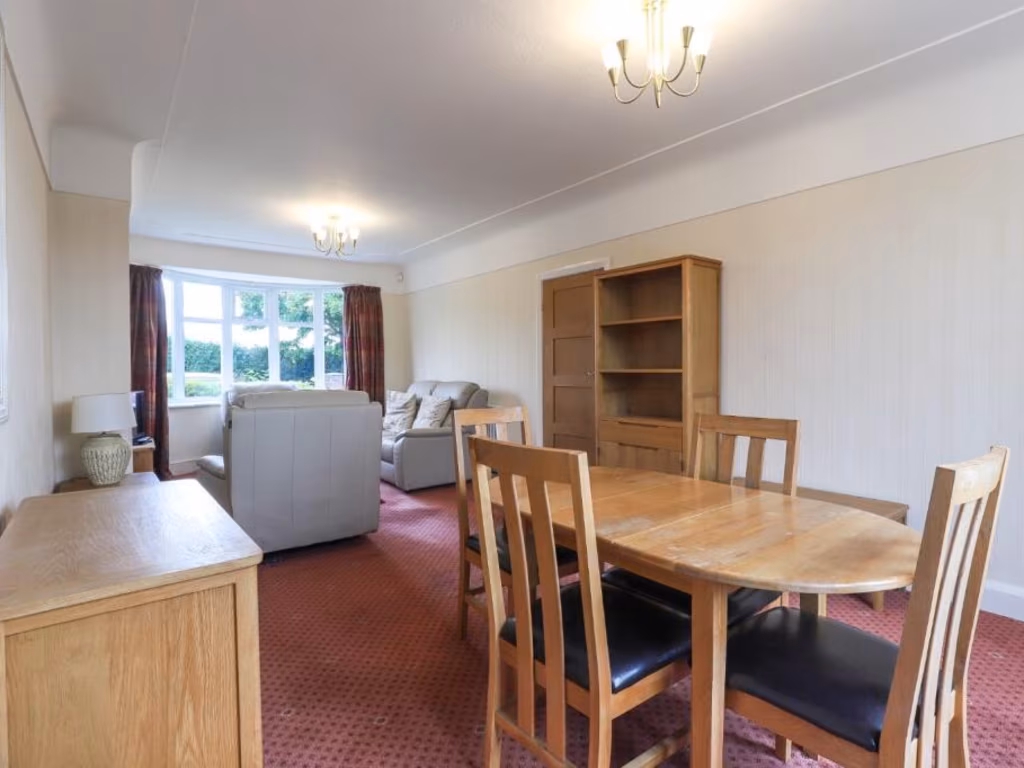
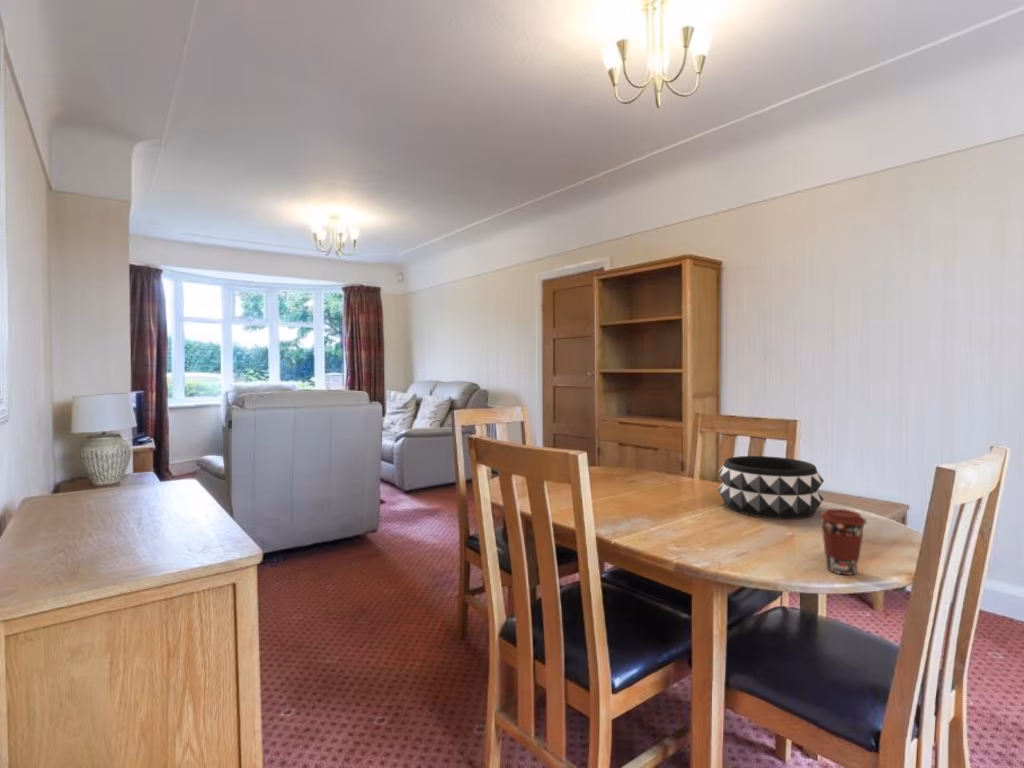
+ decorative bowl [716,455,825,520]
+ coffee cup [818,508,868,576]
